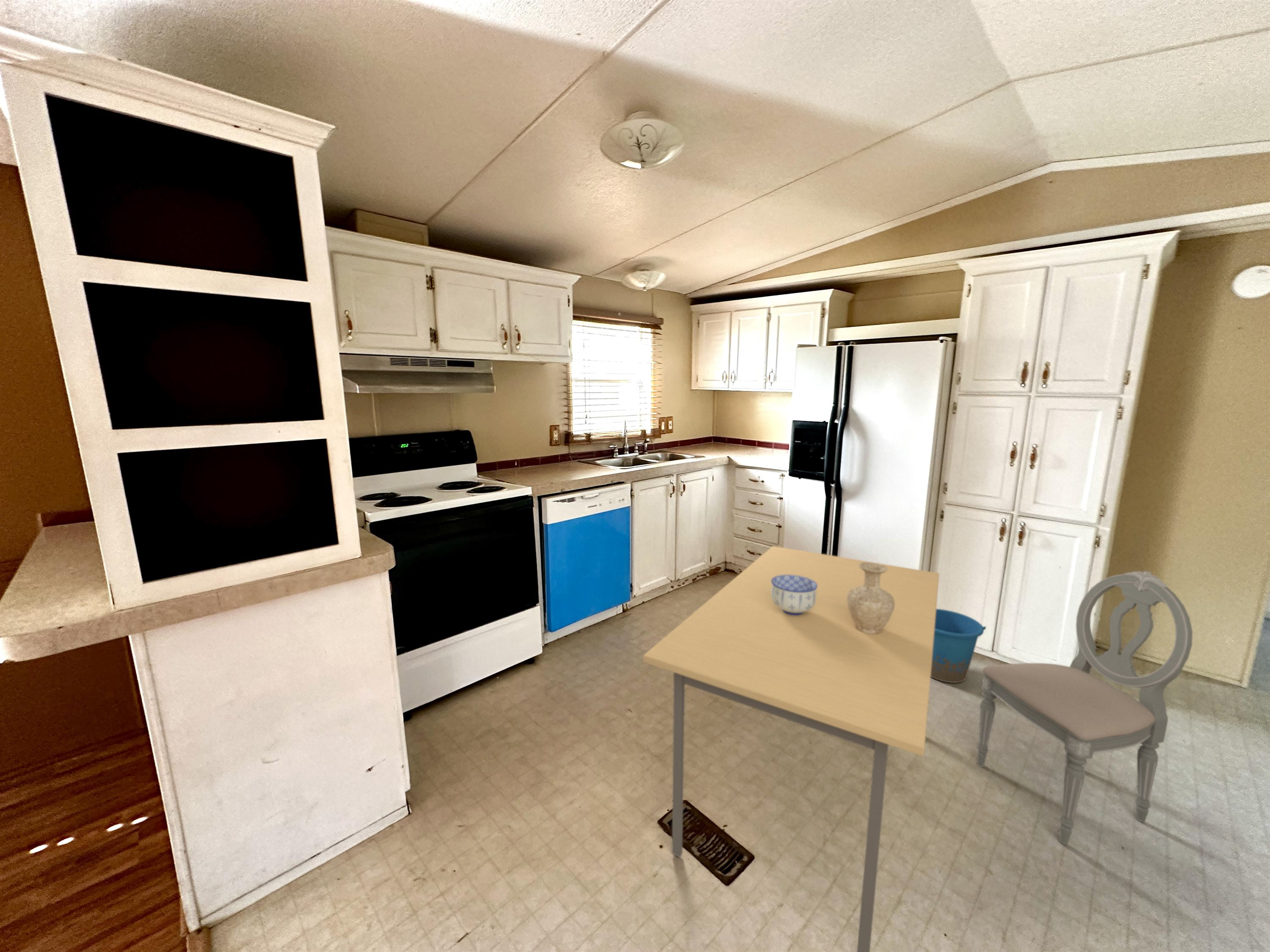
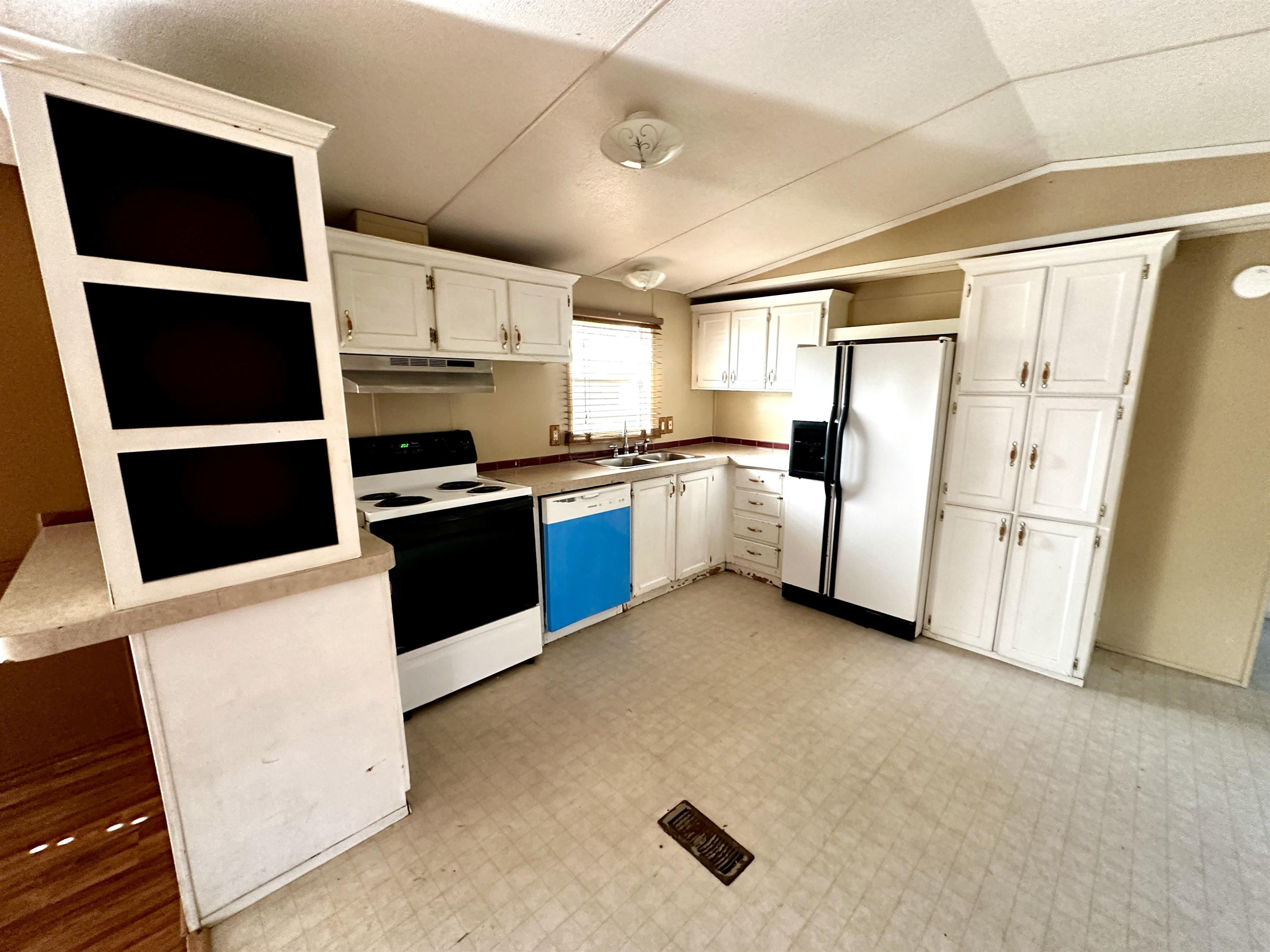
- dining chair [976,571,1193,845]
- bucket [930,608,986,683]
- vase [847,562,895,634]
- bowl [771,575,817,615]
- dining table [643,546,940,952]
